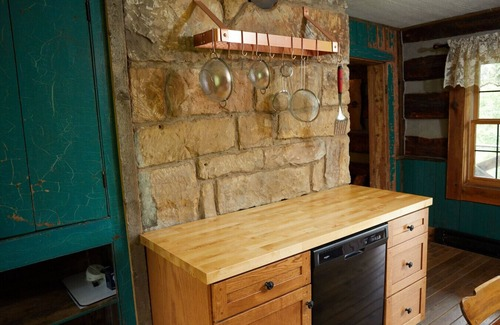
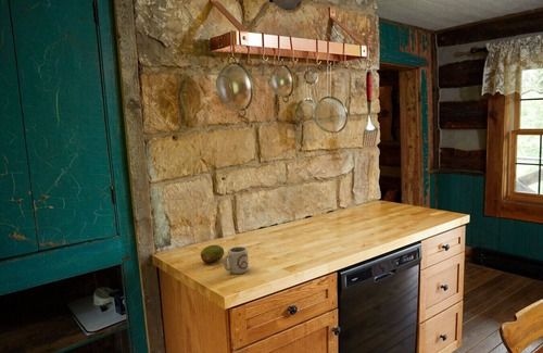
+ fruit [200,244,225,264]
+ cup [223,245,250,275]
